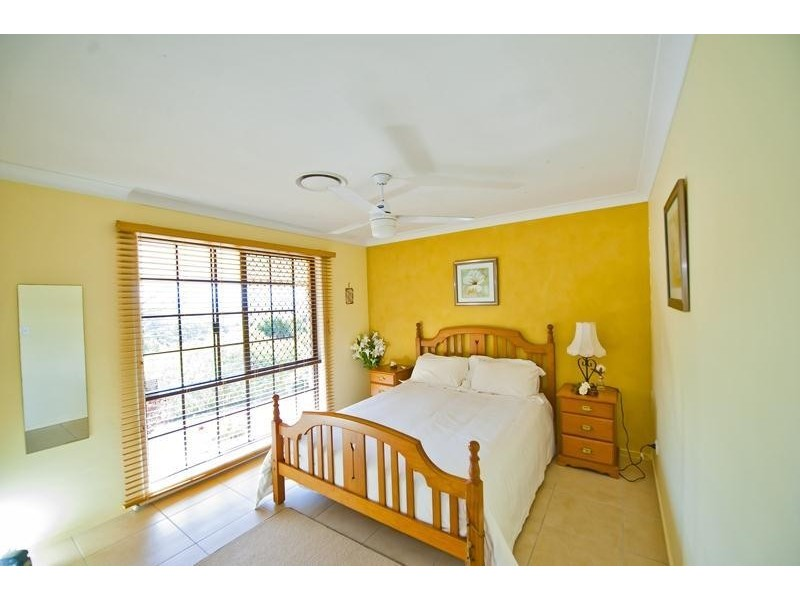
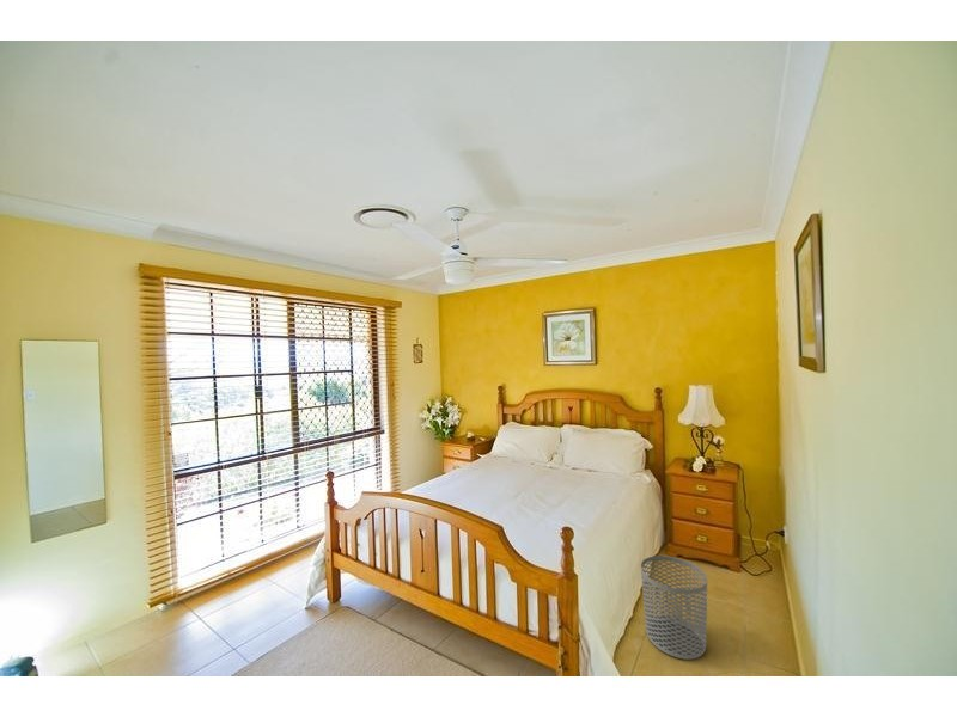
+ waste bin [640,554,708,661]
